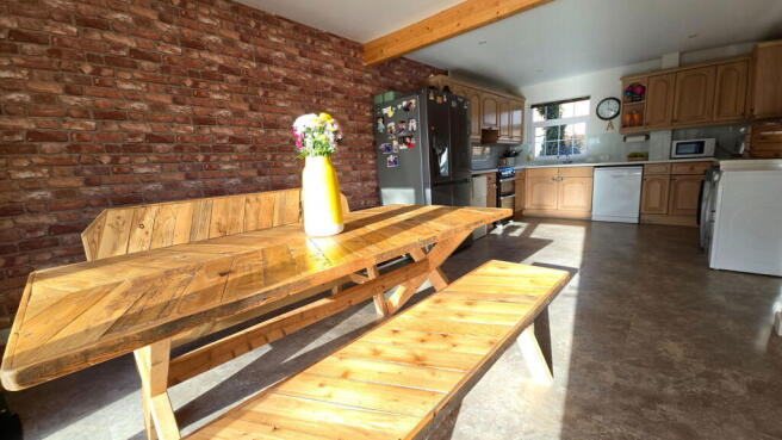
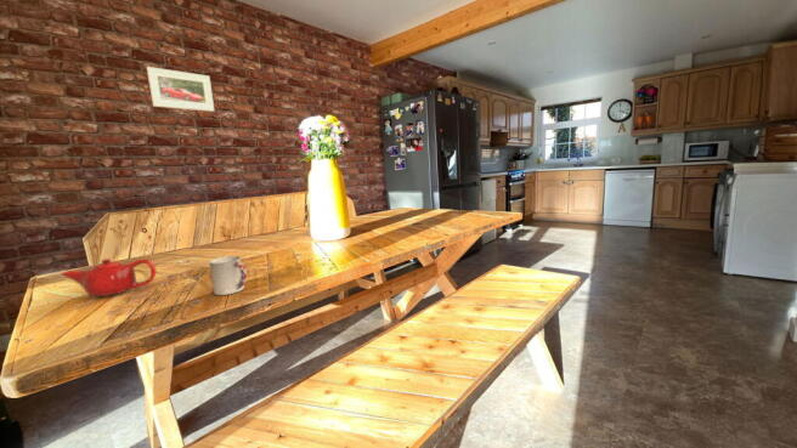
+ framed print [146,66,215,113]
+ cup [208,255,248,296]
+ teapot [61,257,157,297]
